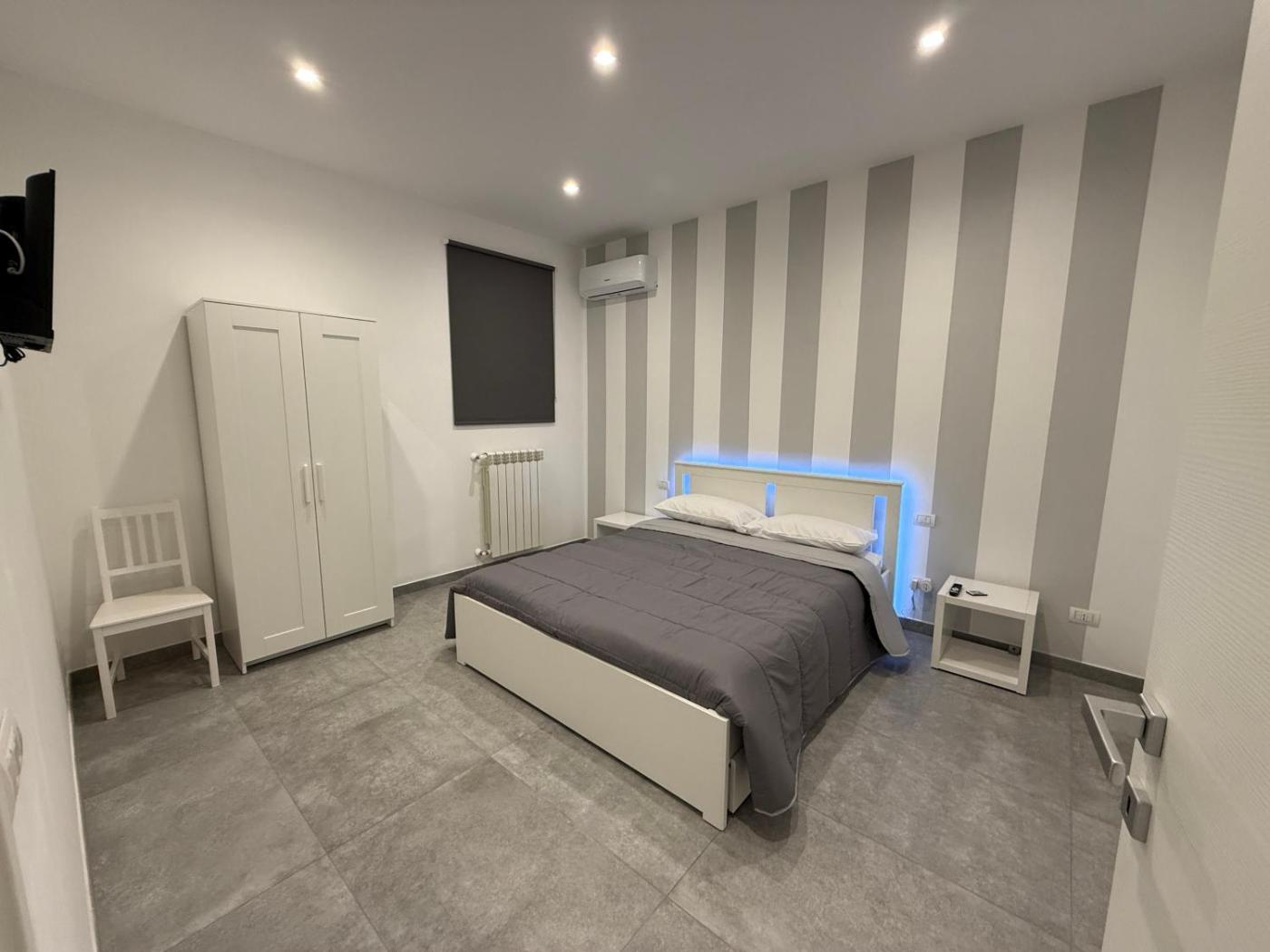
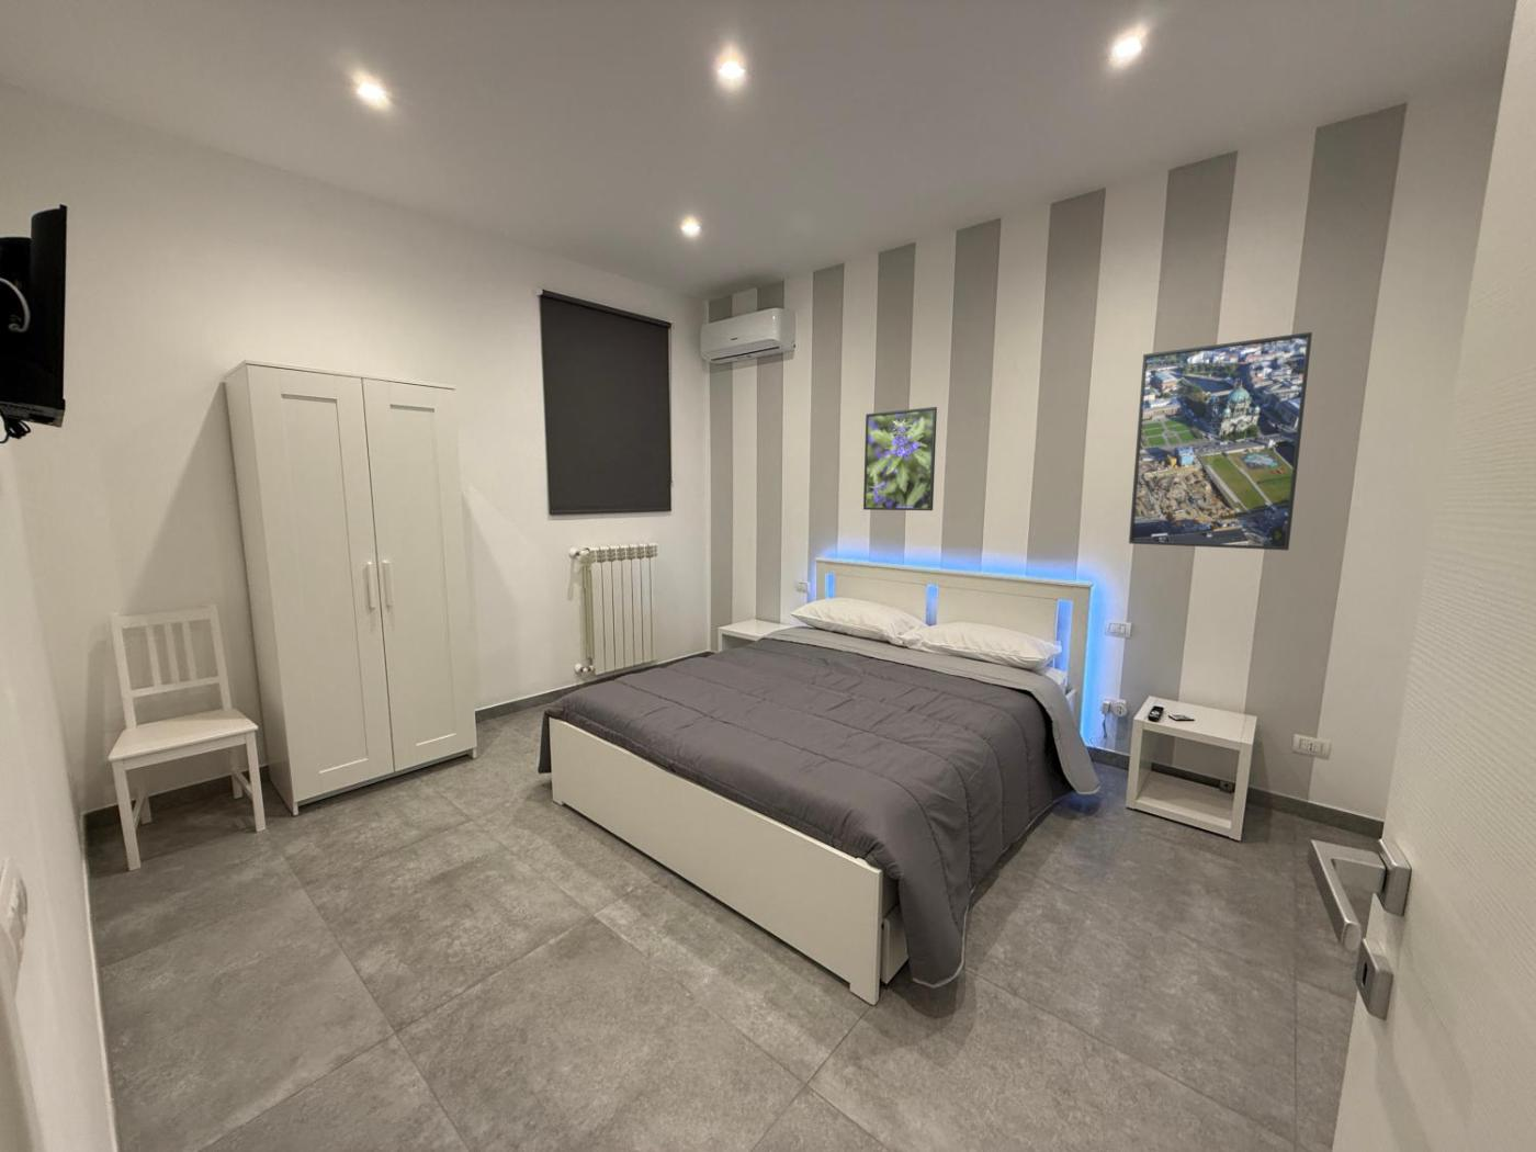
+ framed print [1128,332,1313,552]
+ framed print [862,405,939,512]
